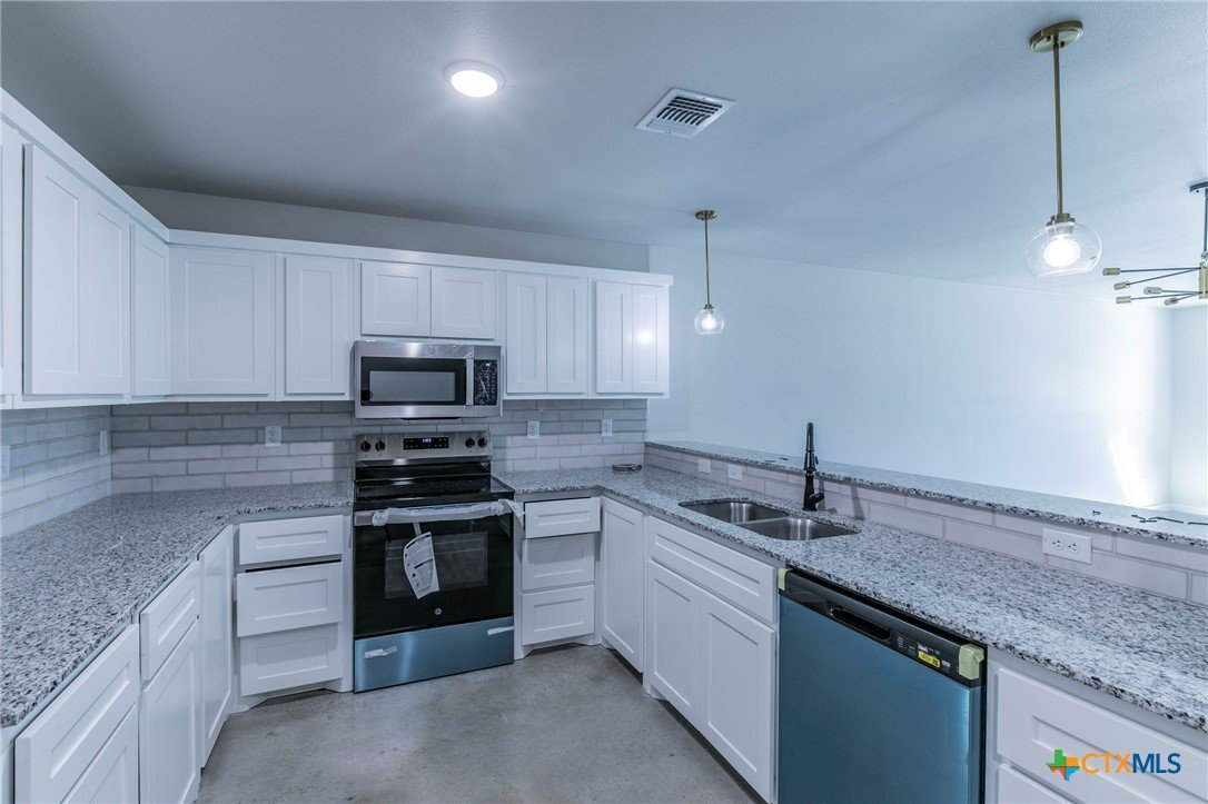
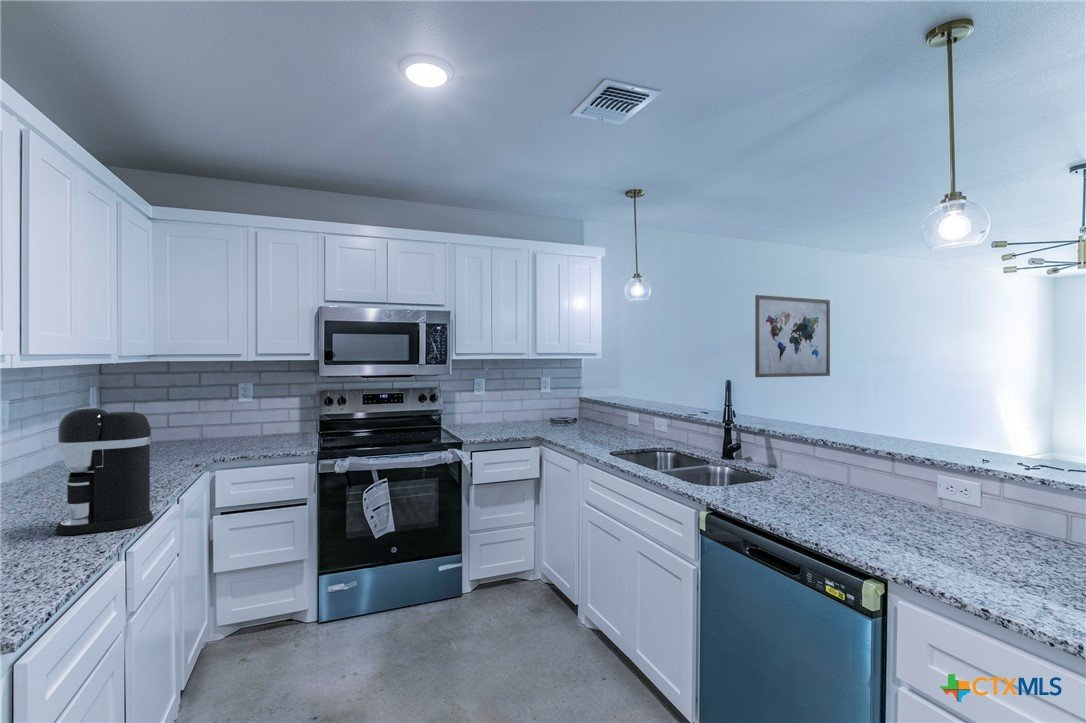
+ wall art [754,294,831,378]
+ coffee maker [55,407,154,536]
